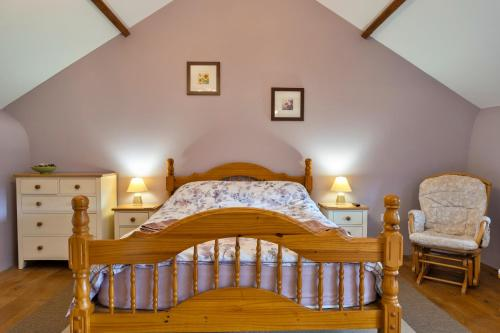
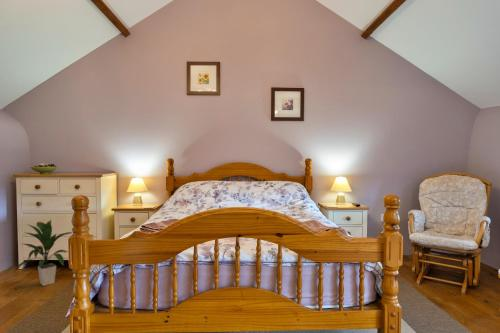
+ indoor plant [11,219,73,287]
